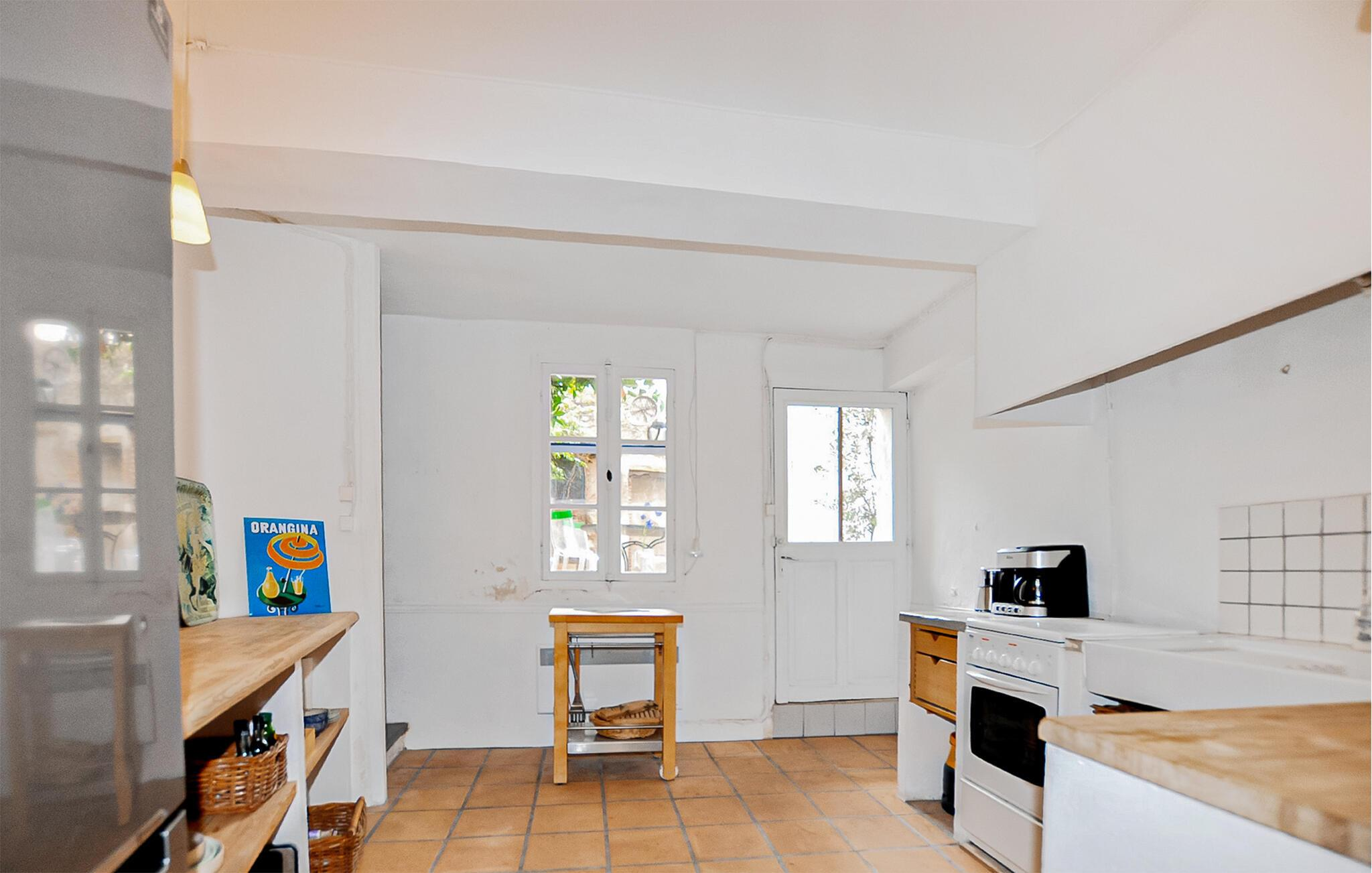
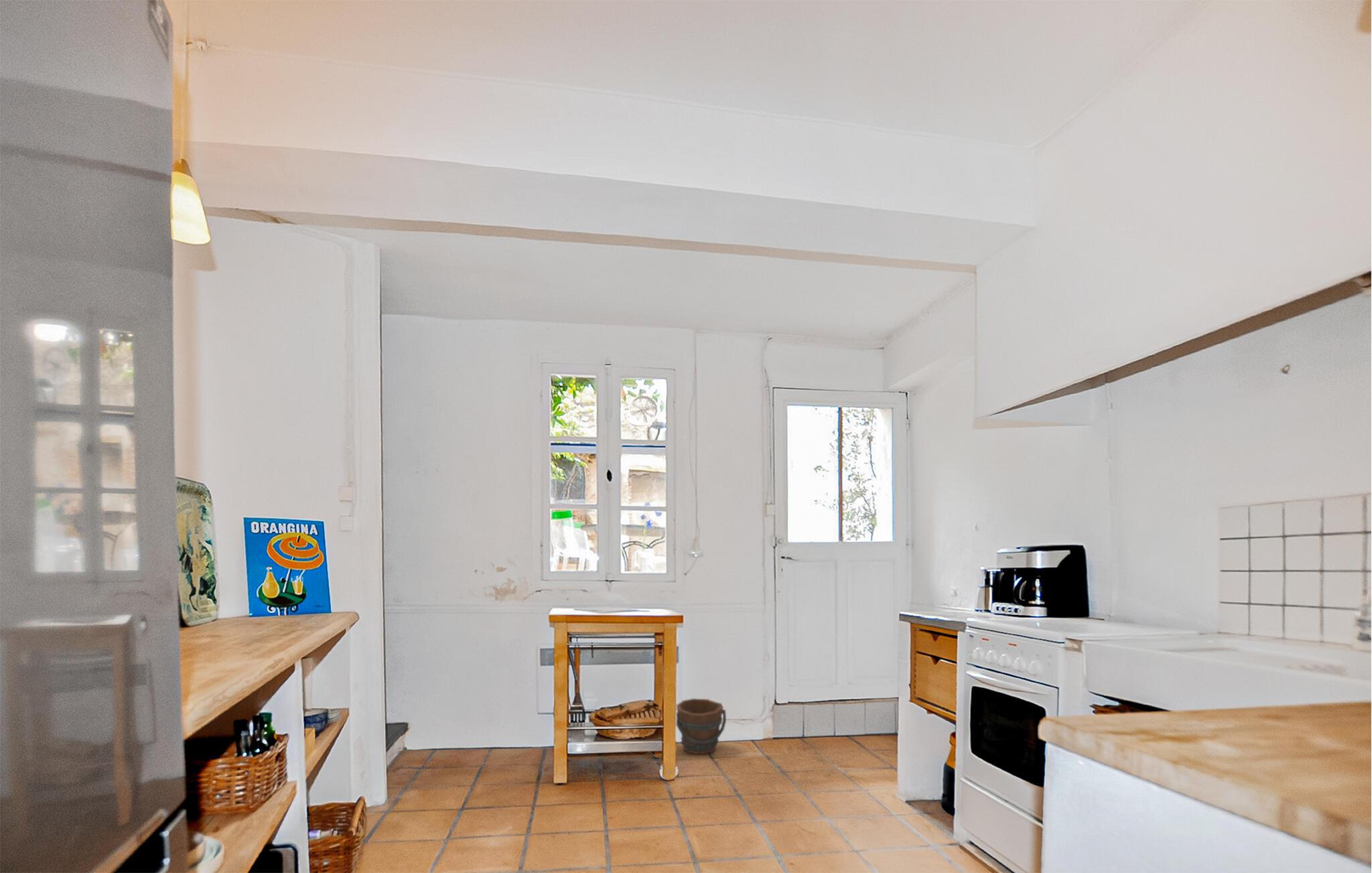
+ bucket [676,697,727,754]
